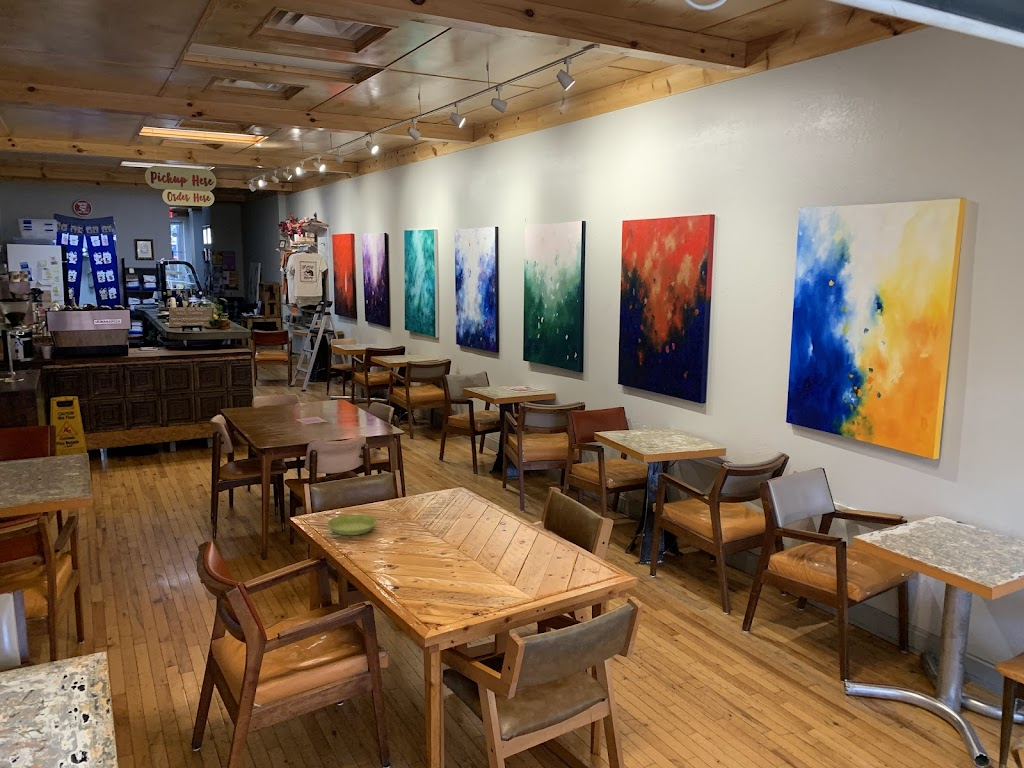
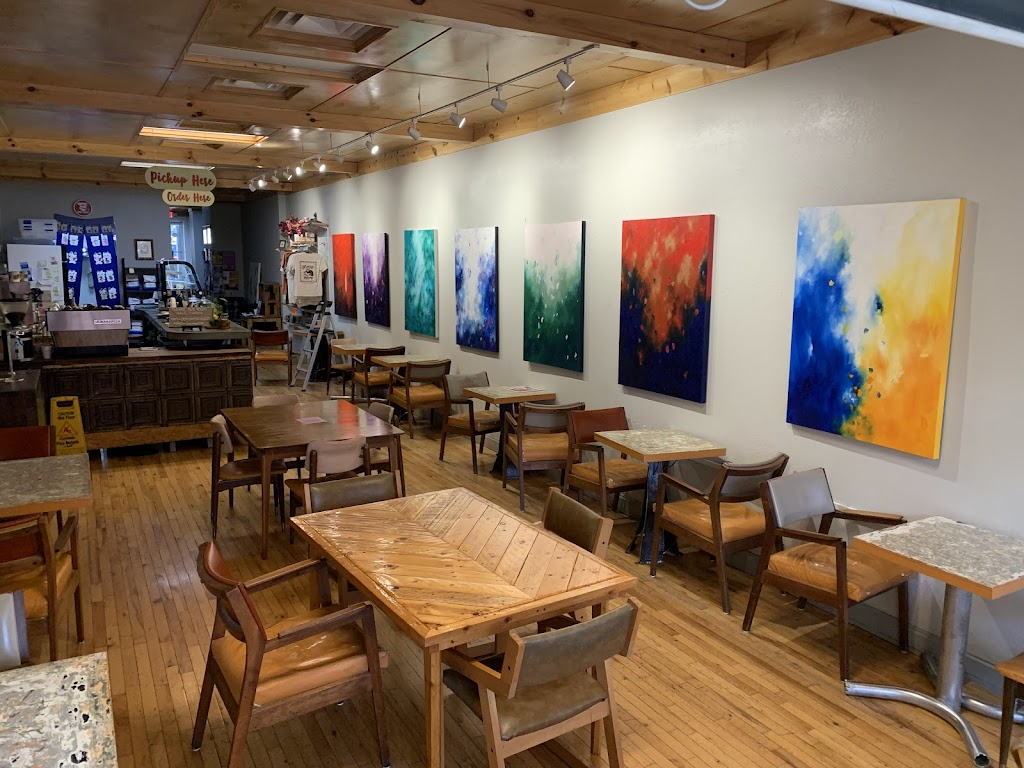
- saucer [326,513,378,536]
